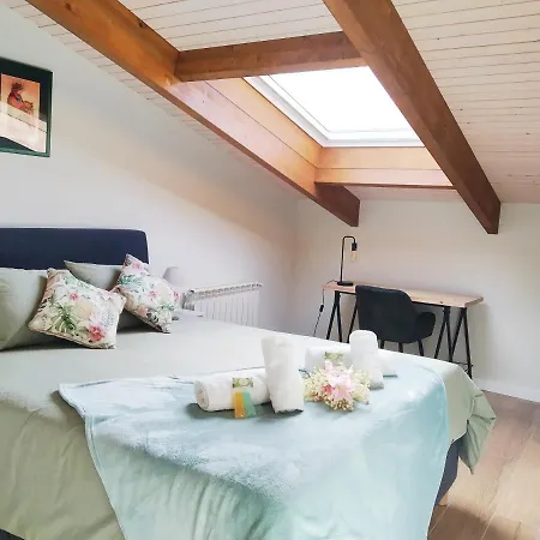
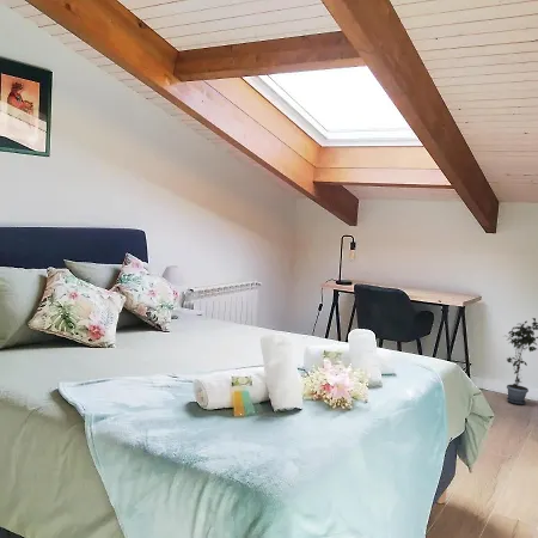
+ potted plant [503,317,538,405]
